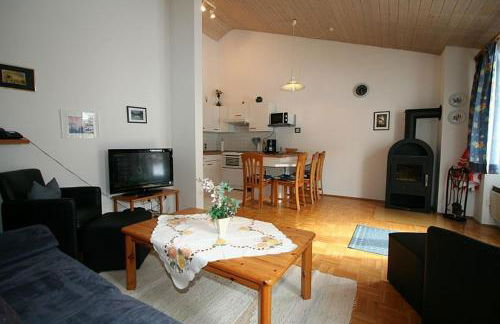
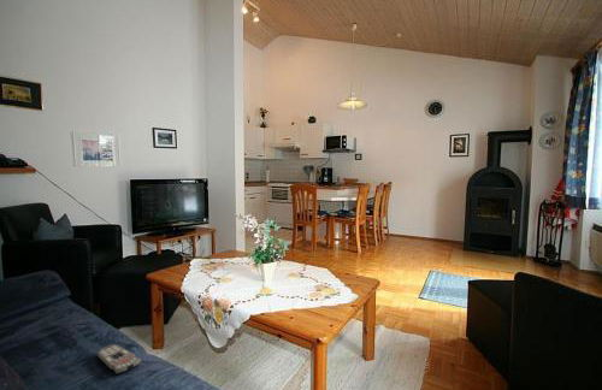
+ remote control [96,343,142,376]
